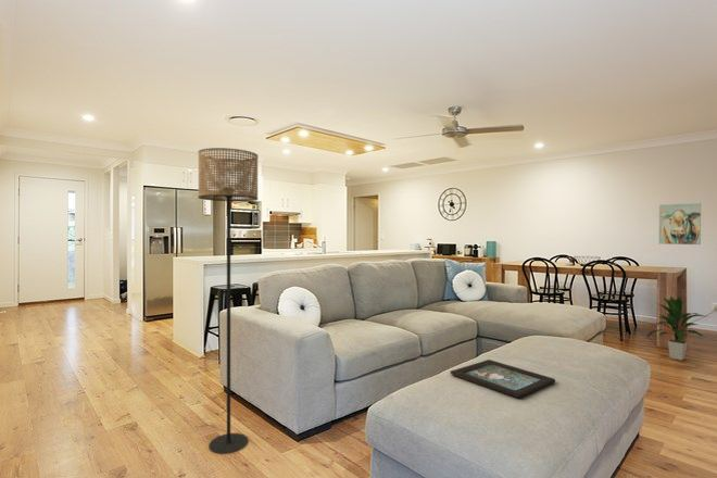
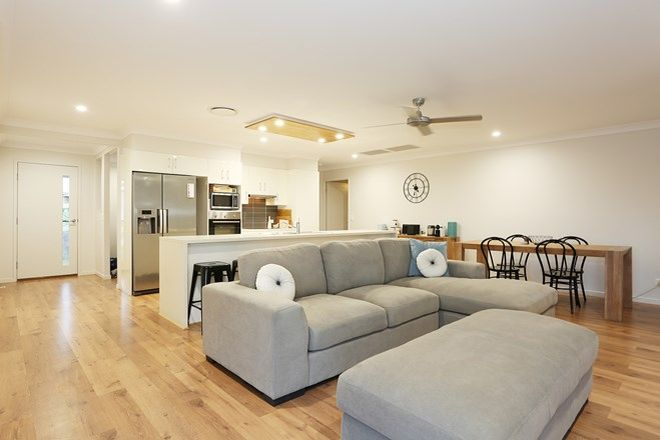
- floor lamp [197,147,259,455]
- indoor plant [645,295,709,362]
- wall art [658,202,702,246]
- decorative tray [449,358,556,399]
